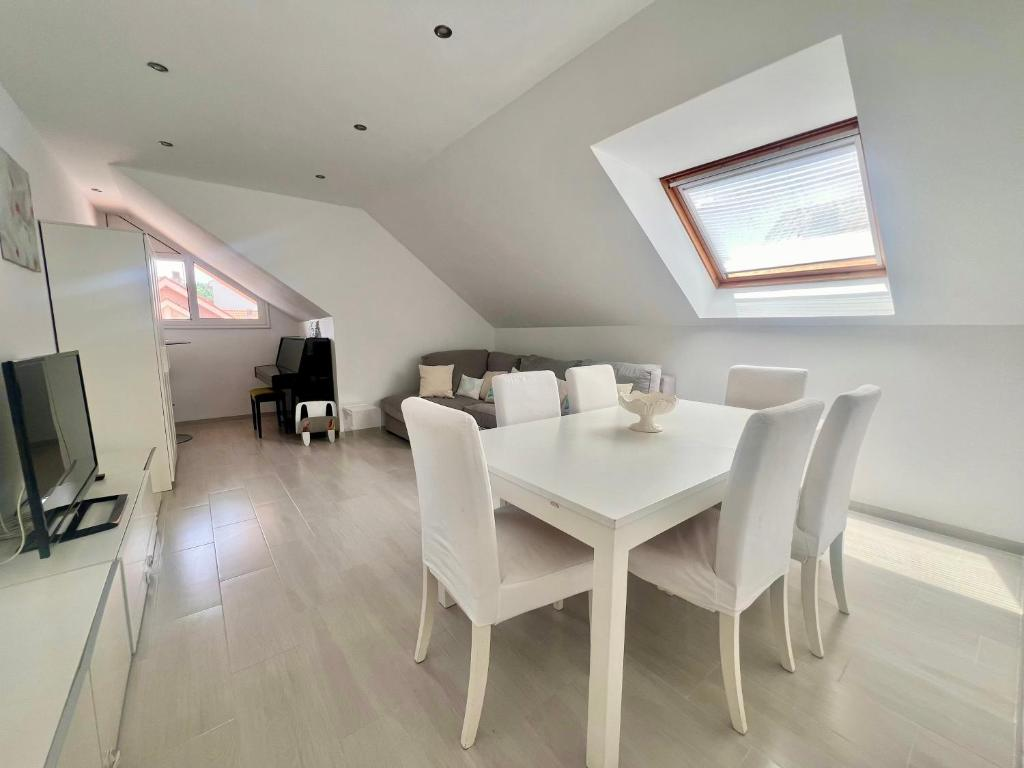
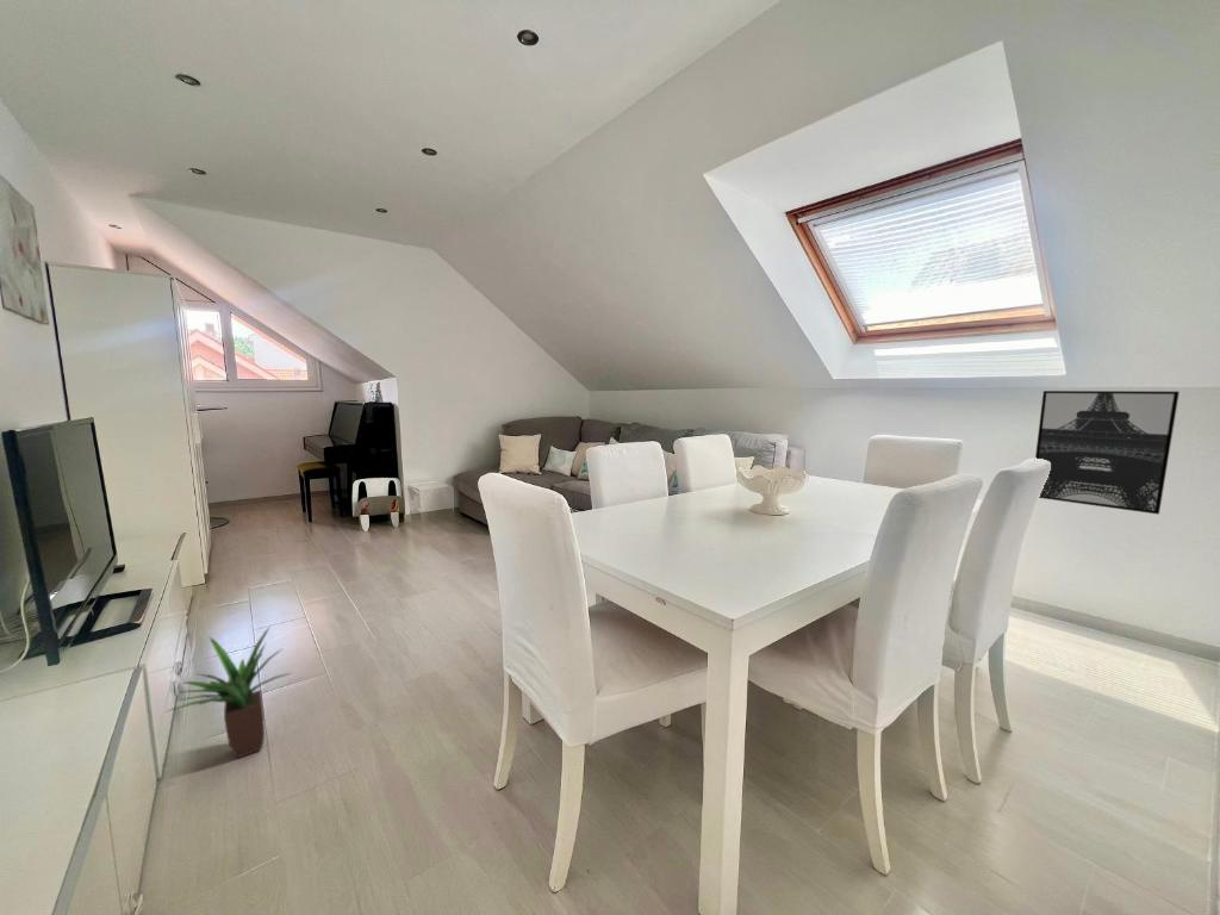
+ wall art [1034,390,1181,516]
+ potted plant [163,625,292,760]
